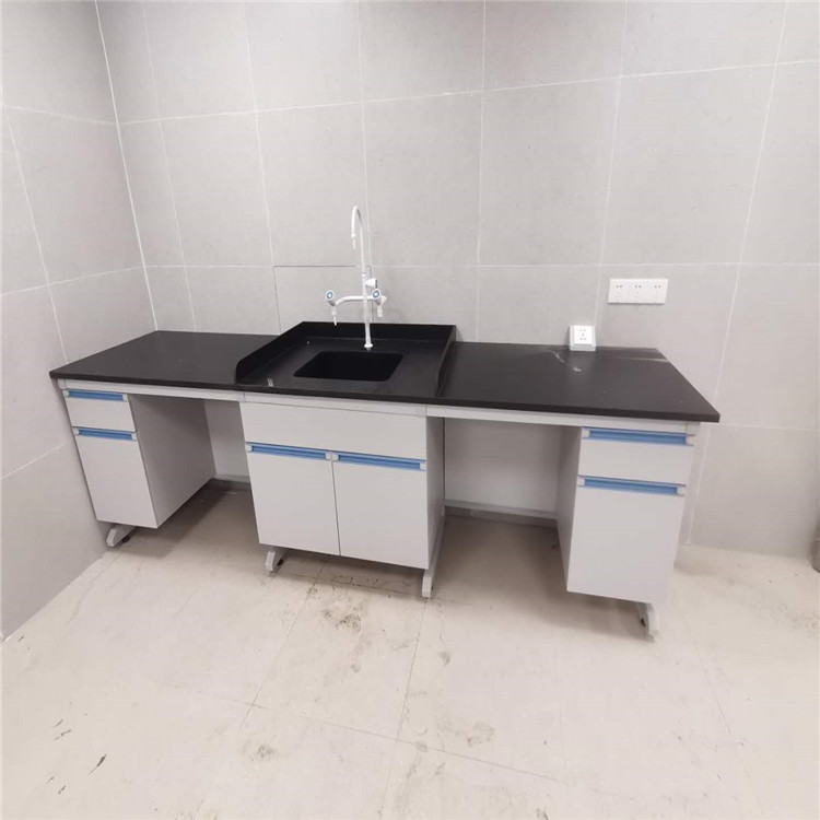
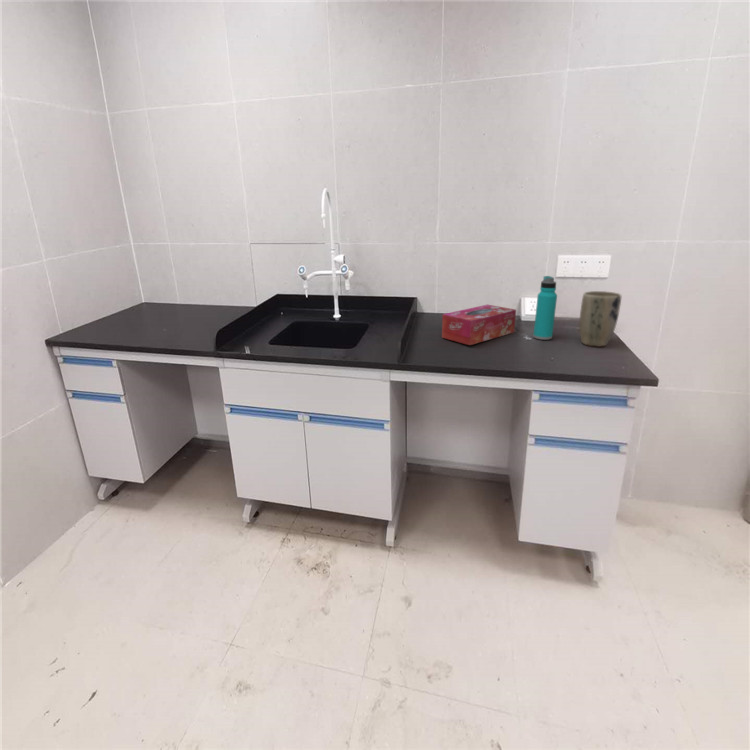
+ plant pot [578,290,622,348]
+ water bottle [532,275,558,341]
+ tissue box [441,304,517,346]
